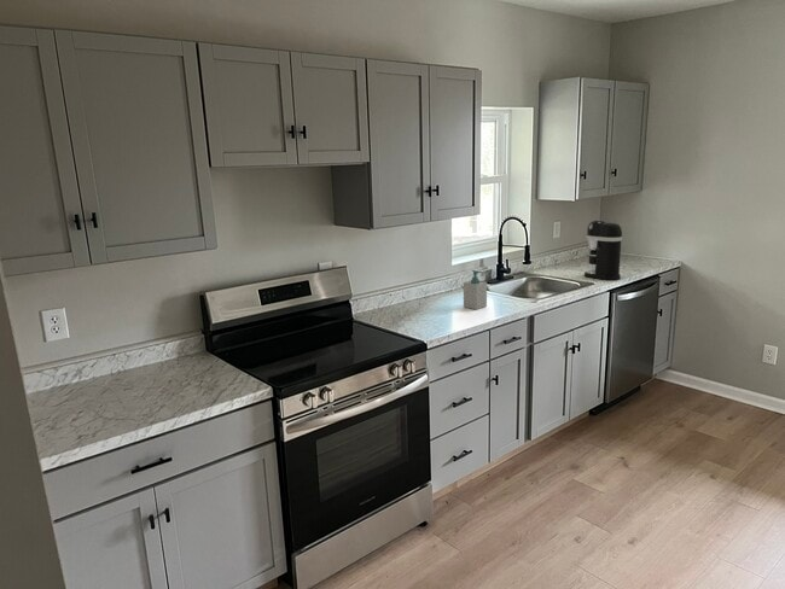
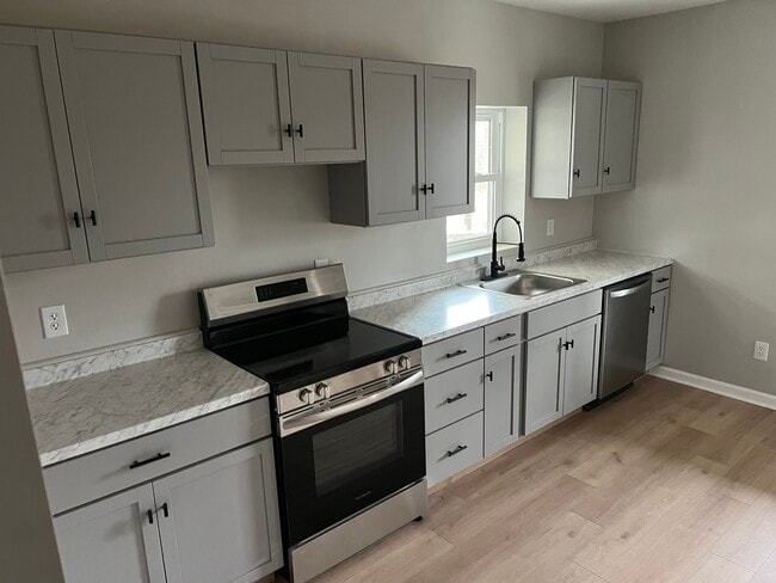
- soap bottle [463,269,488,310]
- coffee maker [583,218,623,281]
